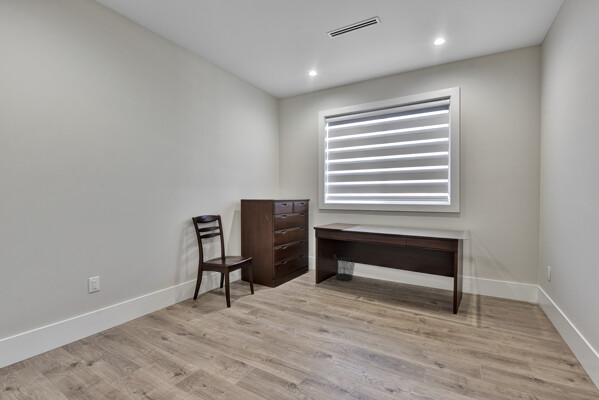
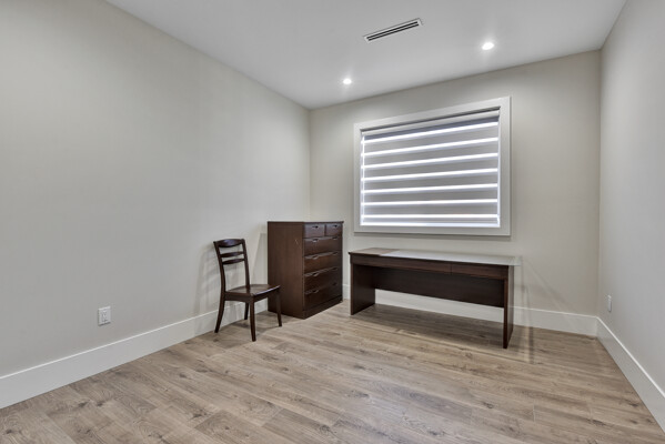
- wastebasket [332,253,356,281]
